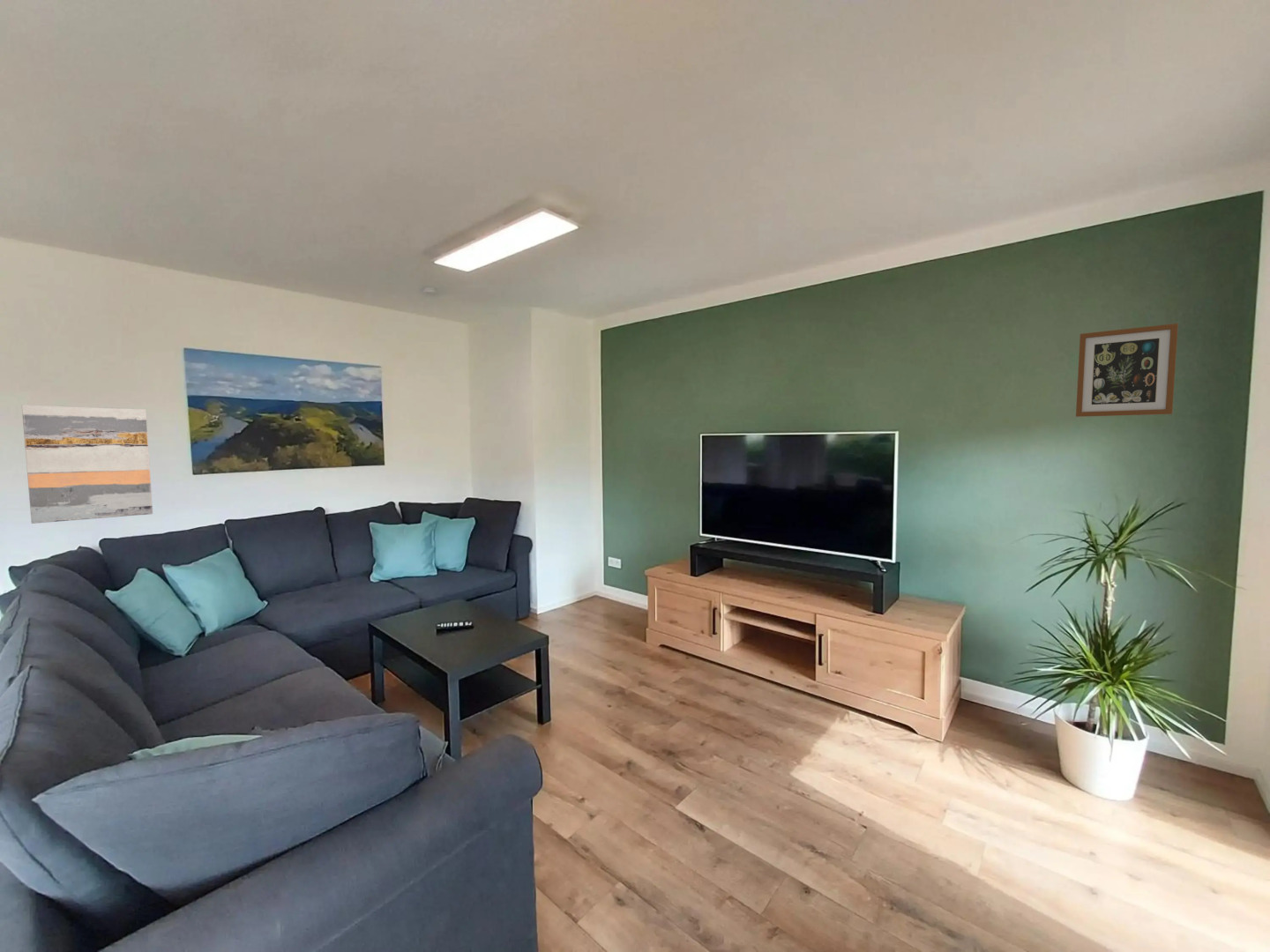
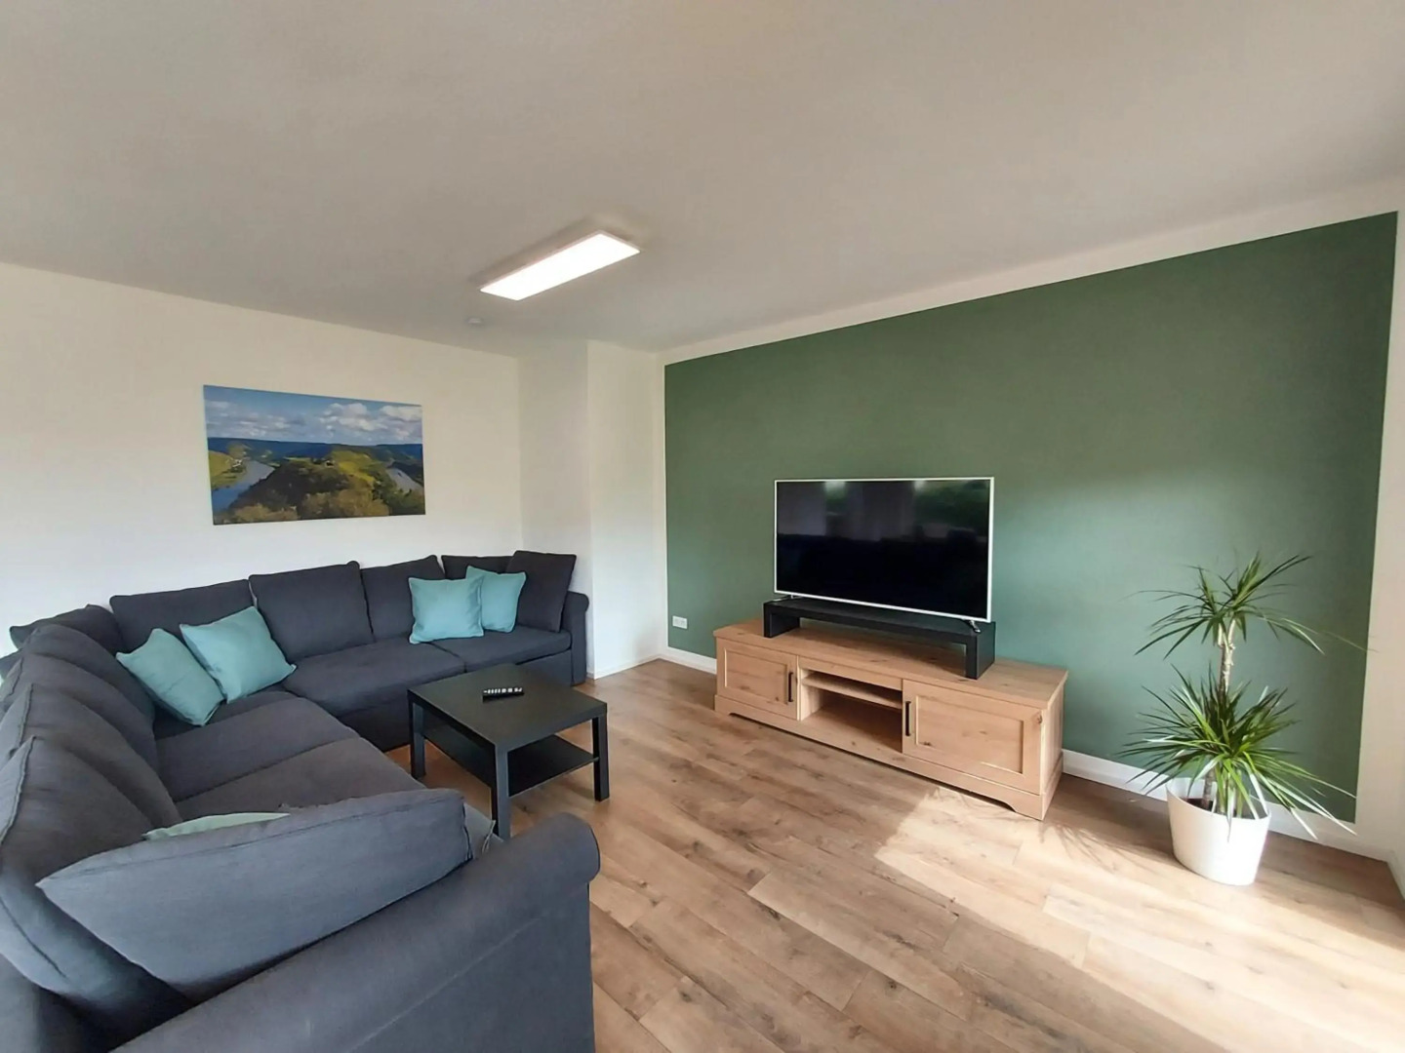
- wall art [21,404,153,524]
- wall art [1075,323,1179,418]
